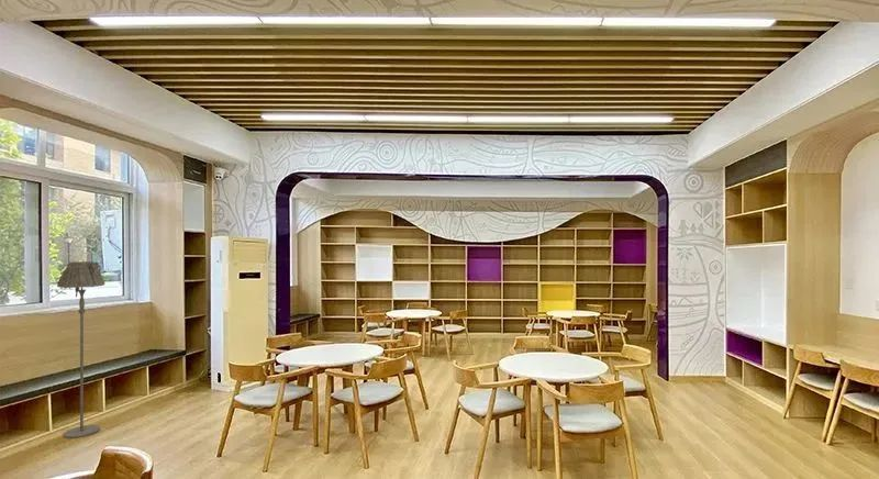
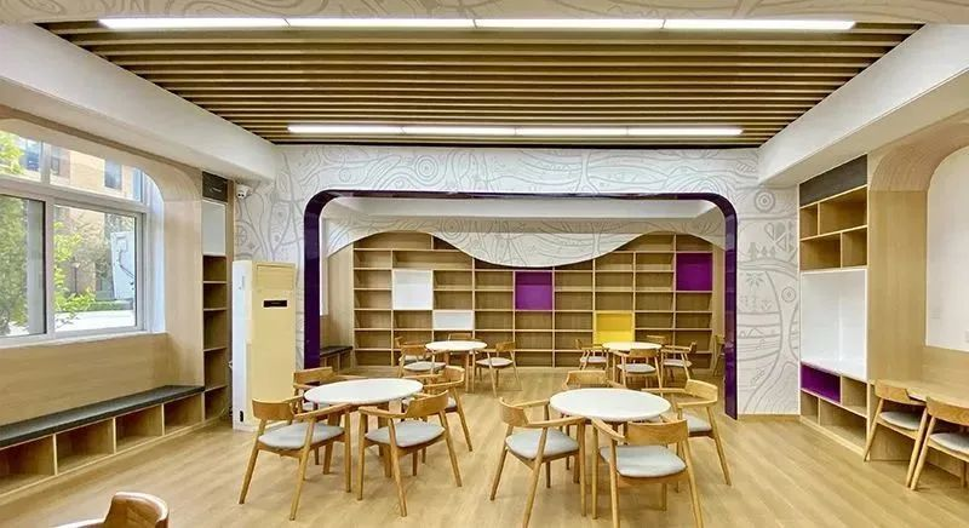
- floor lamp [56,260,107,439]
